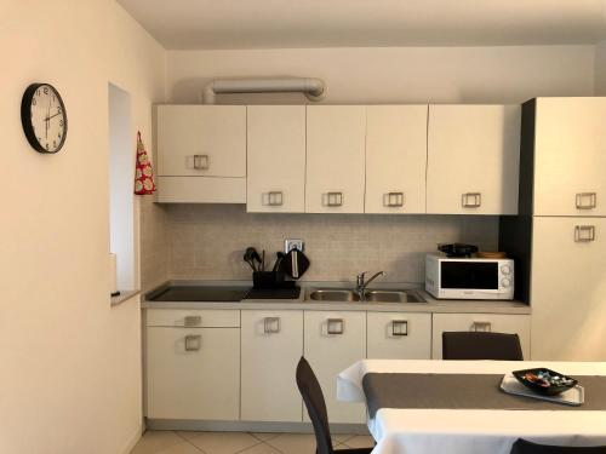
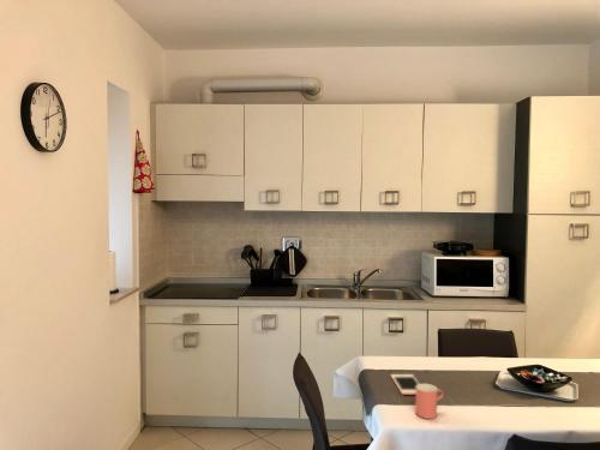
+ cell phone [390,373,420,396]
+ cup [414,383,445,420]
